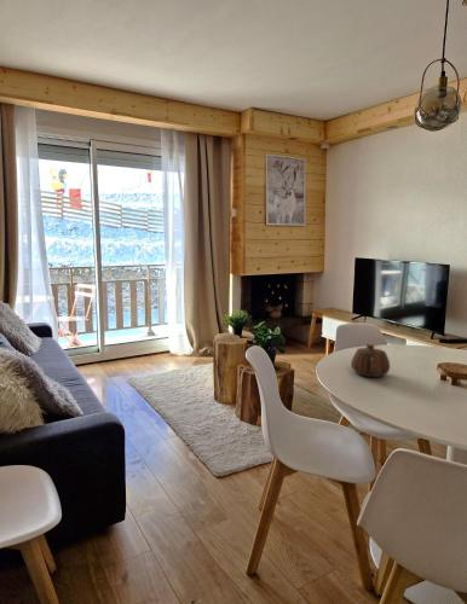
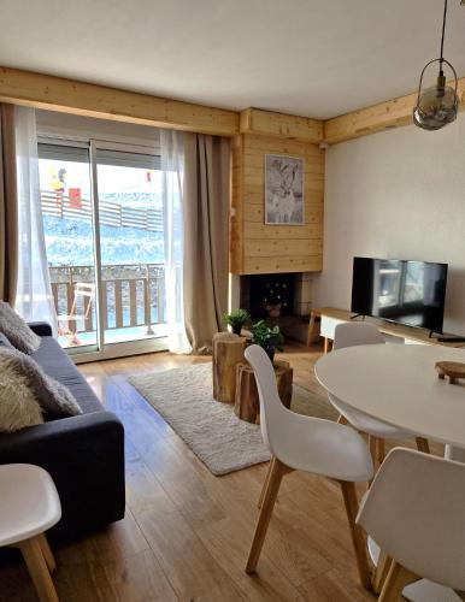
- teapot [350,343,391,378]
